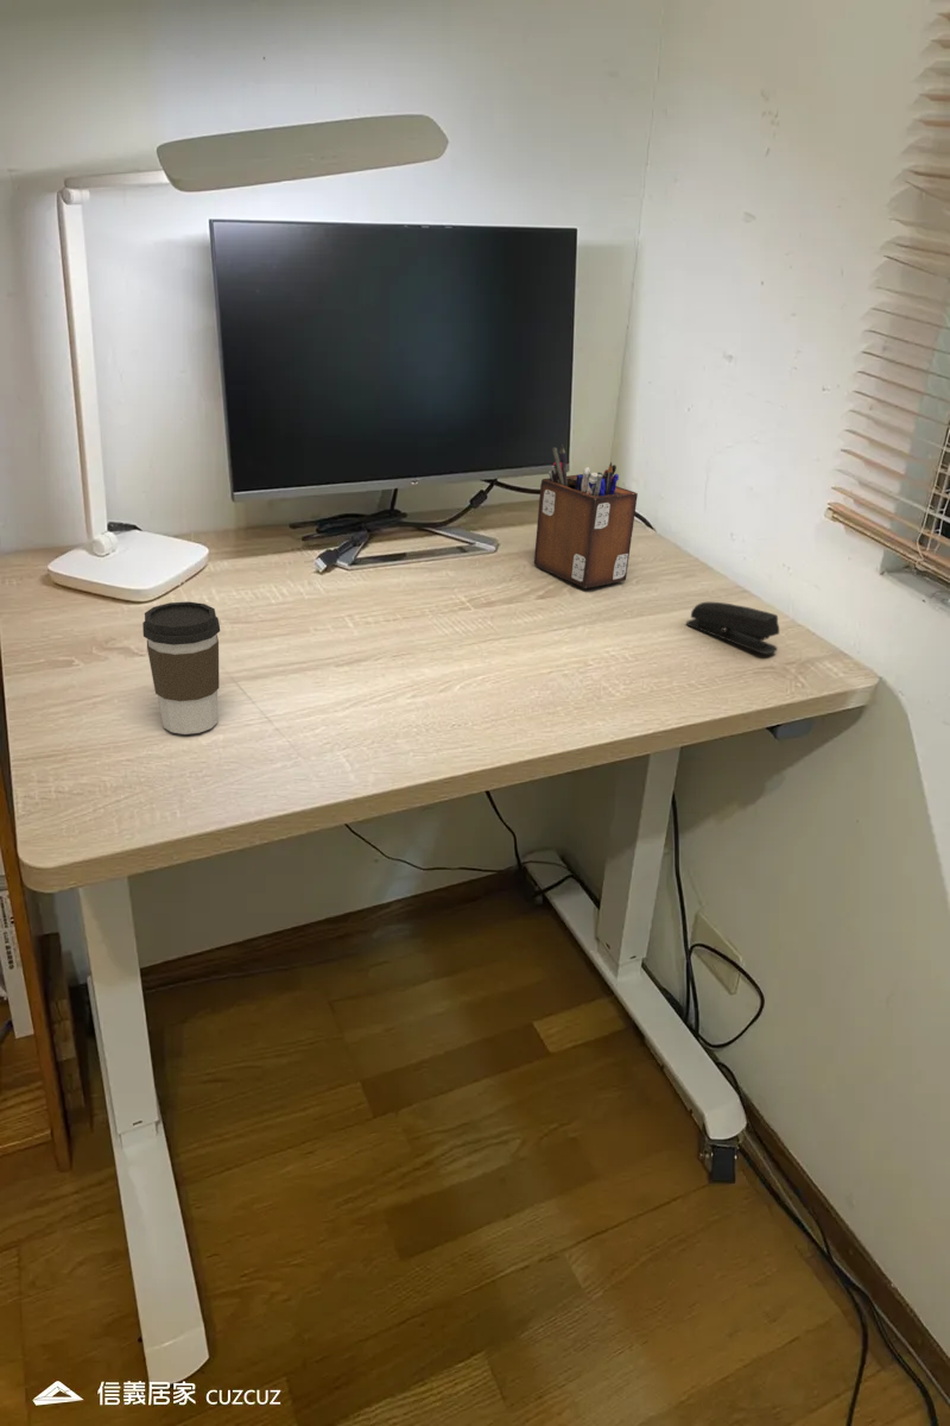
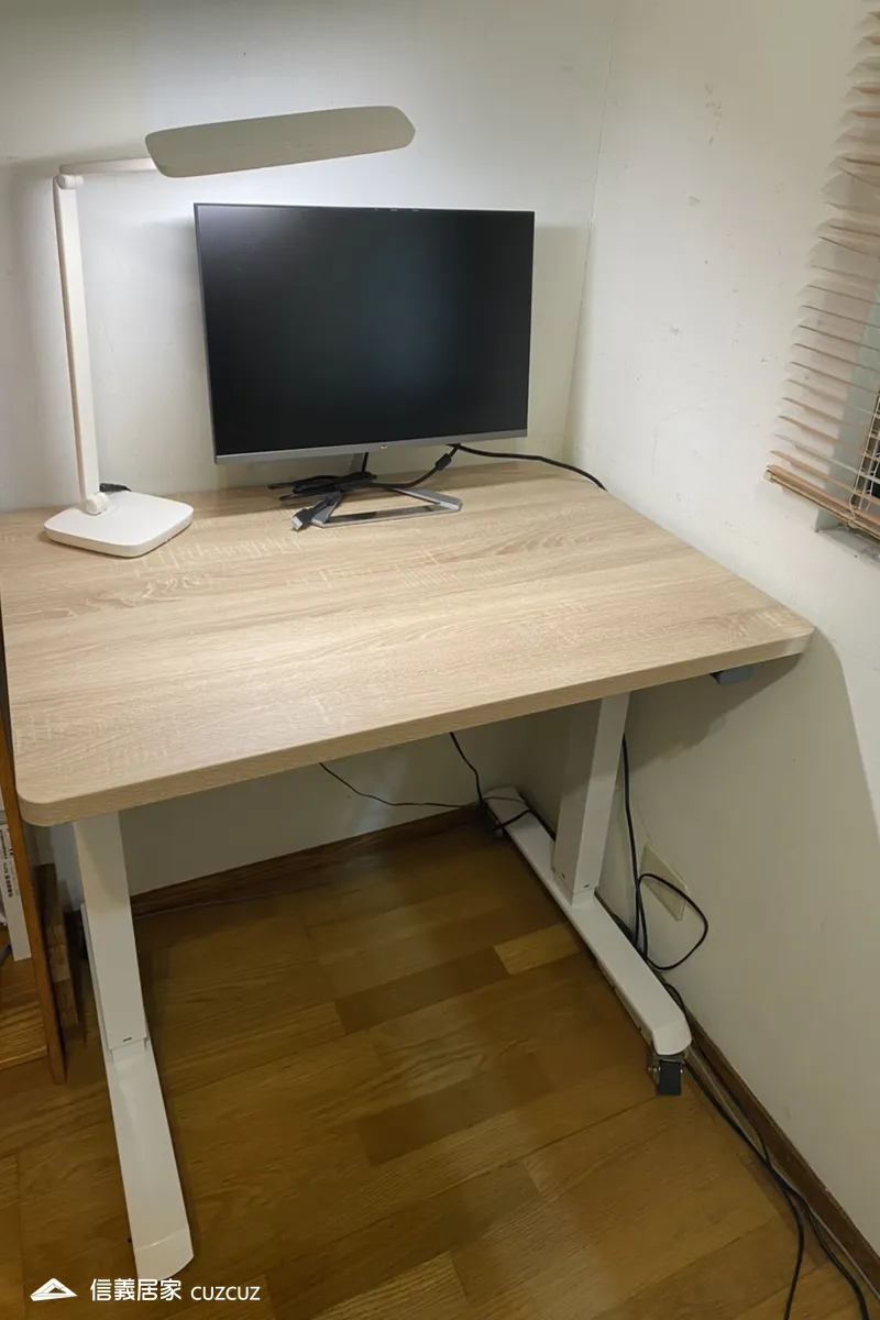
- stapler [685,601,780,655]
- desk organizer [533,443,639,589]
- coffee cup [141,600,221,736]
